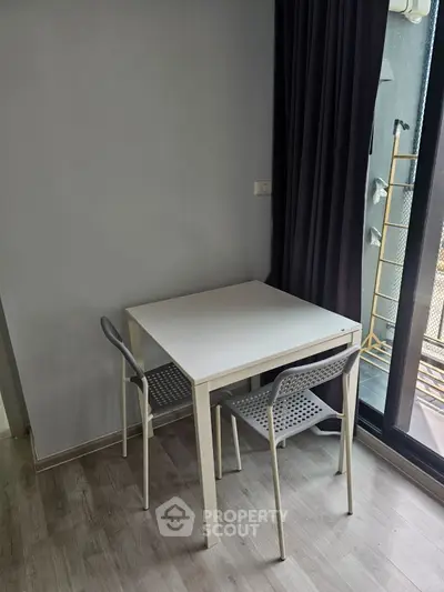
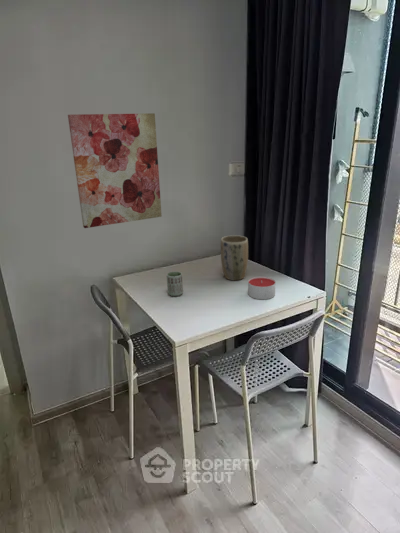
+ candle [247,276,276,300]
+ wall art [67,112,163,229]
+ plant pot [220,234,249,281]
+ cup [166,270,184,297]
